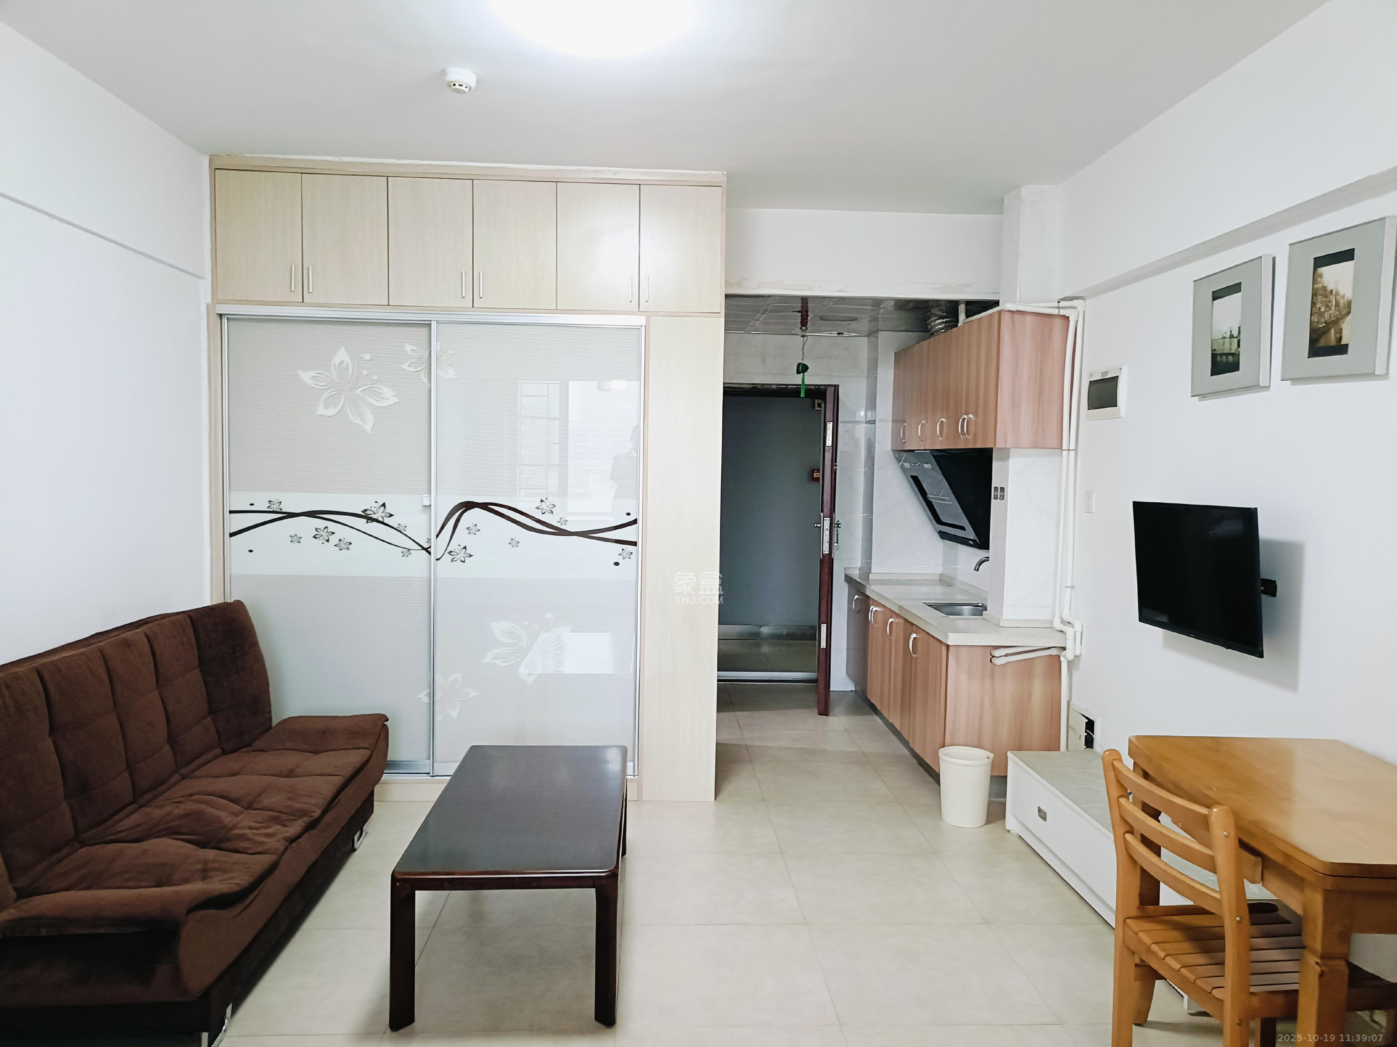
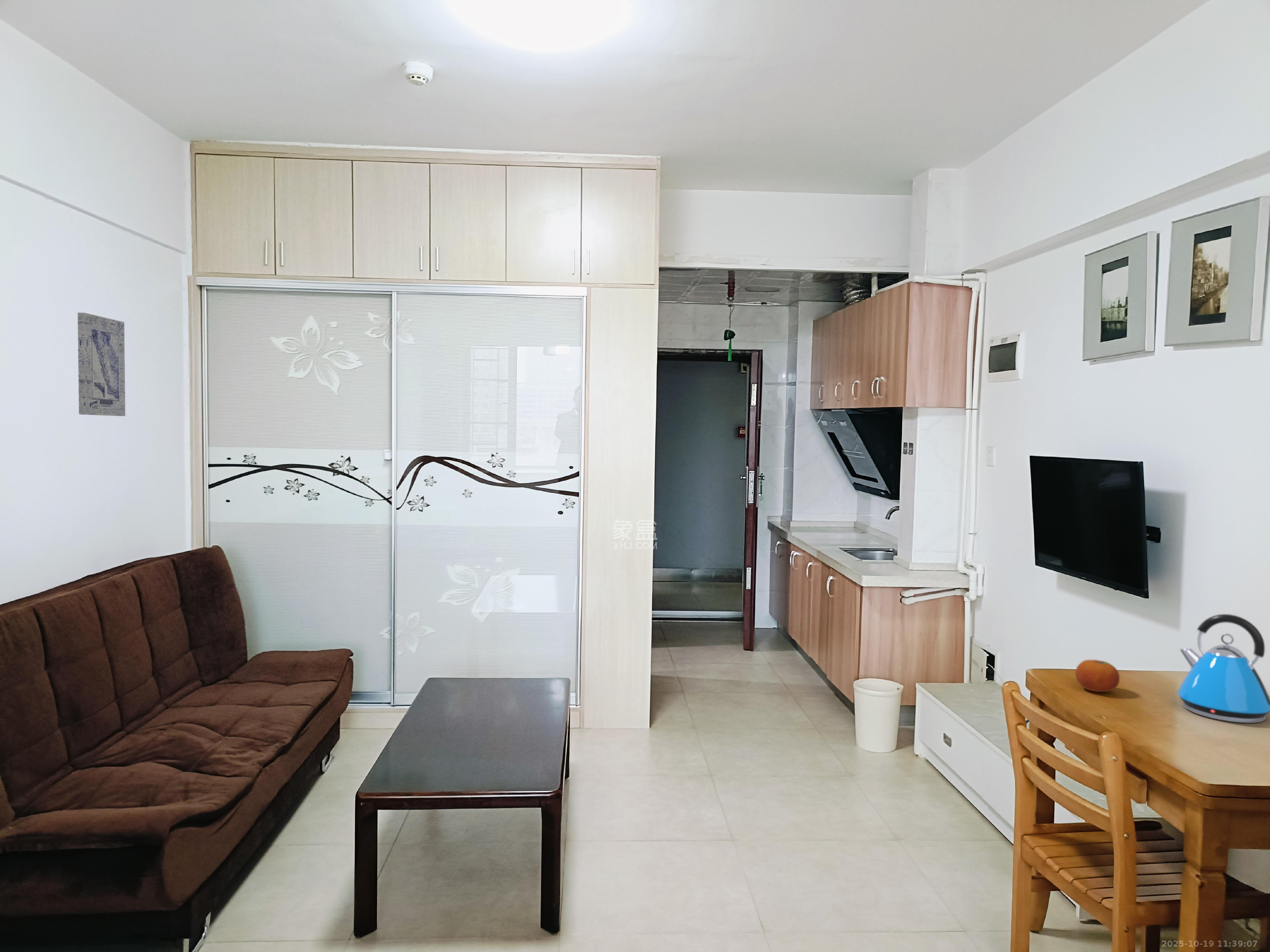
+ wall art [77,312,126,417]
+ fruit [1075,659,1120,692]
+ kettle [1177,614,1270,723]
